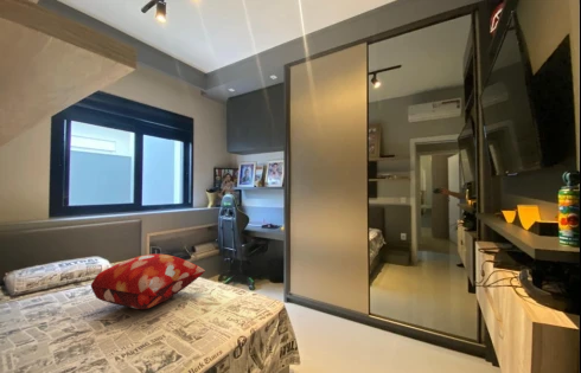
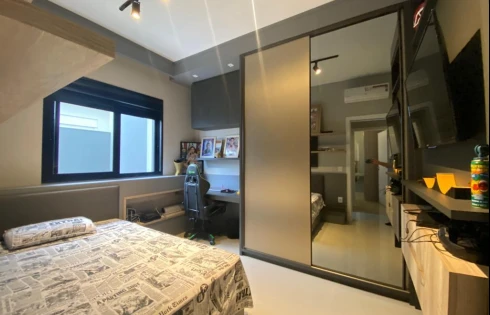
- decorative pillow [90,253,206,310]
